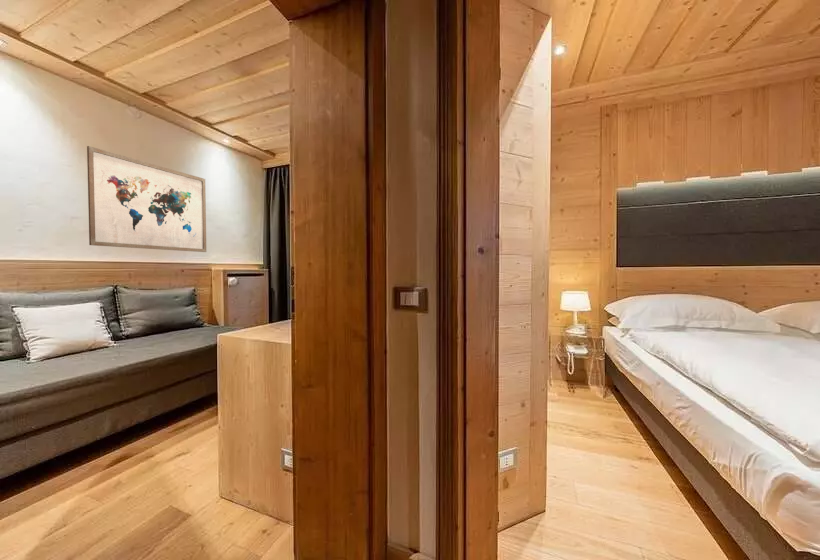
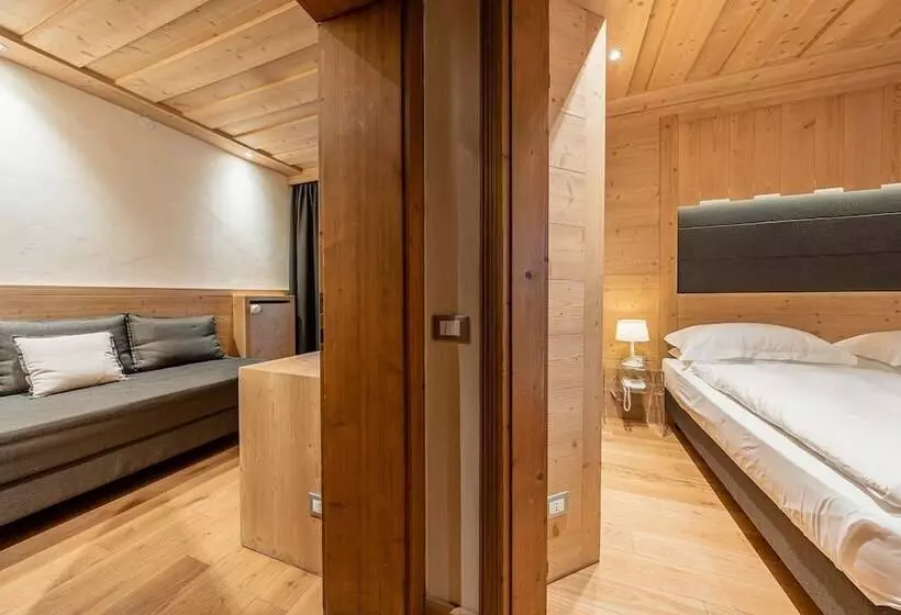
- wall art [86,145,207,253]
